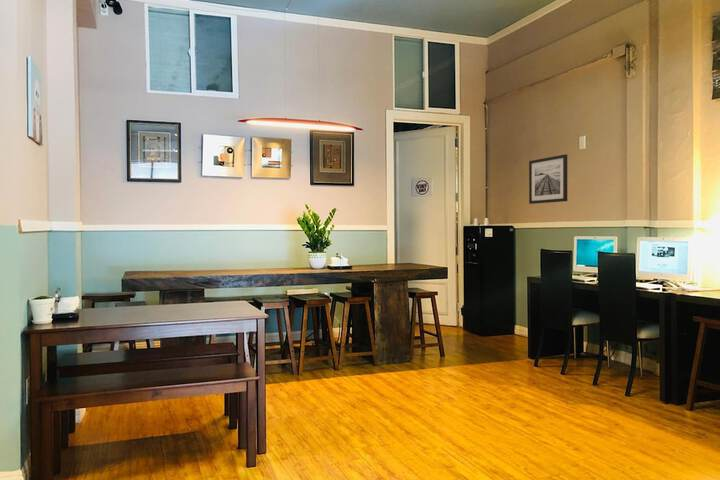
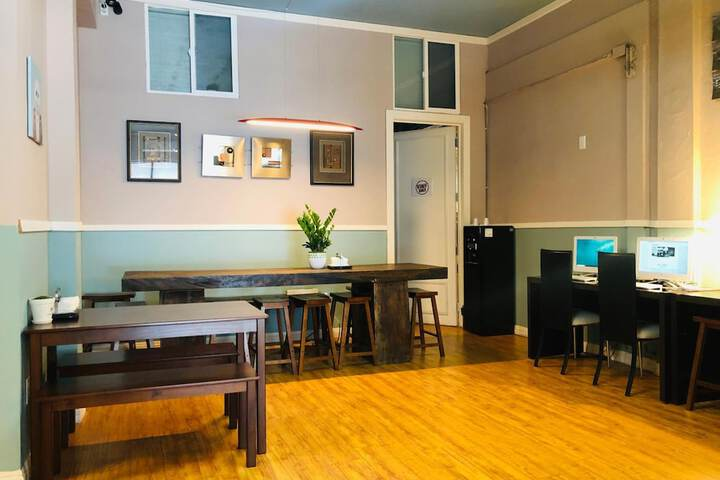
- wall art [528,153,568,205]
